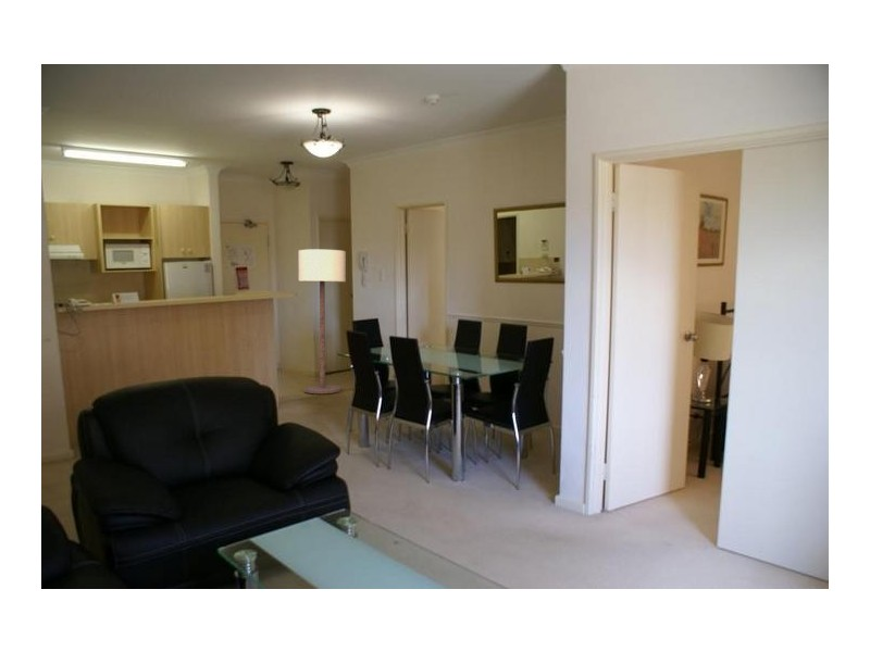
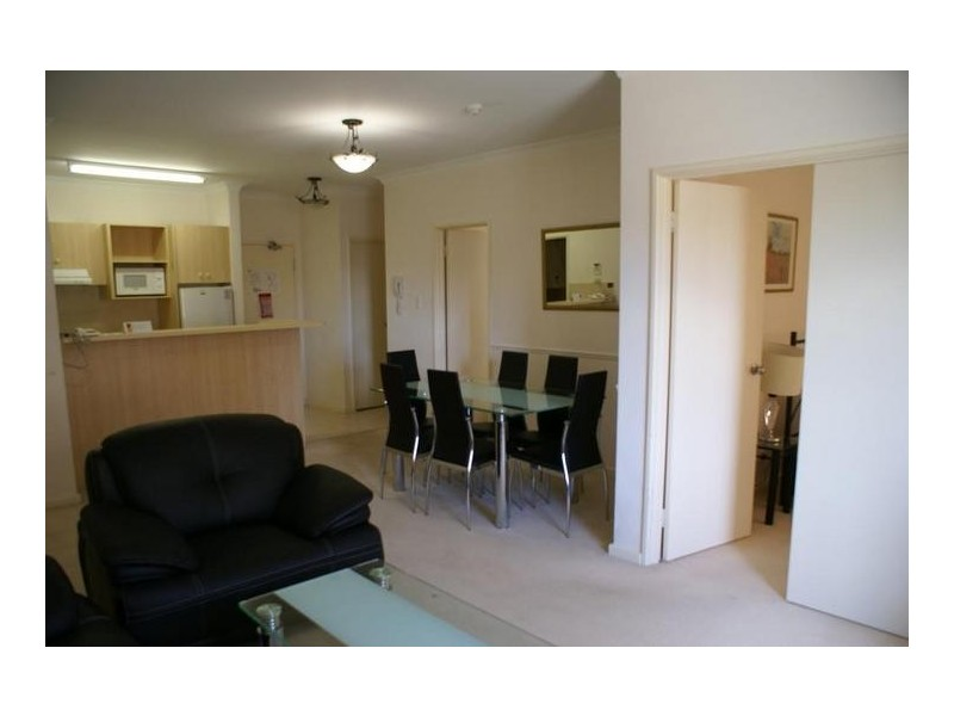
- floor lamp [298,249,347,394]
